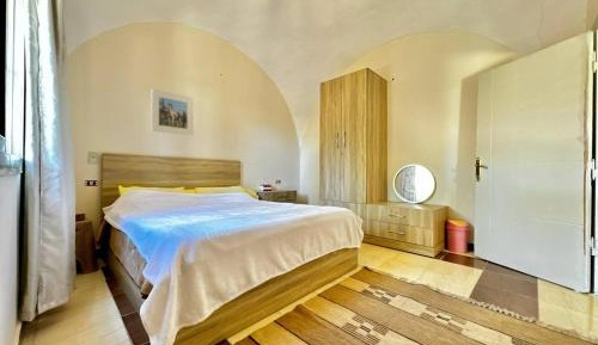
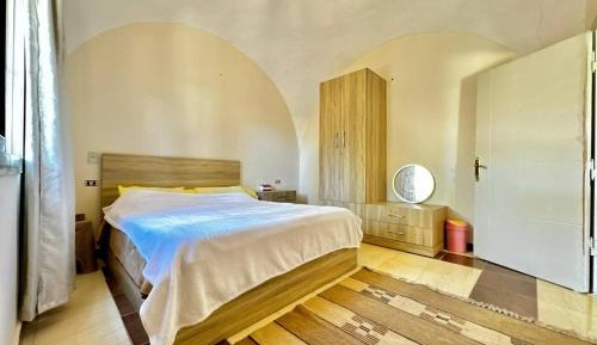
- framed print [151,88,195,136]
